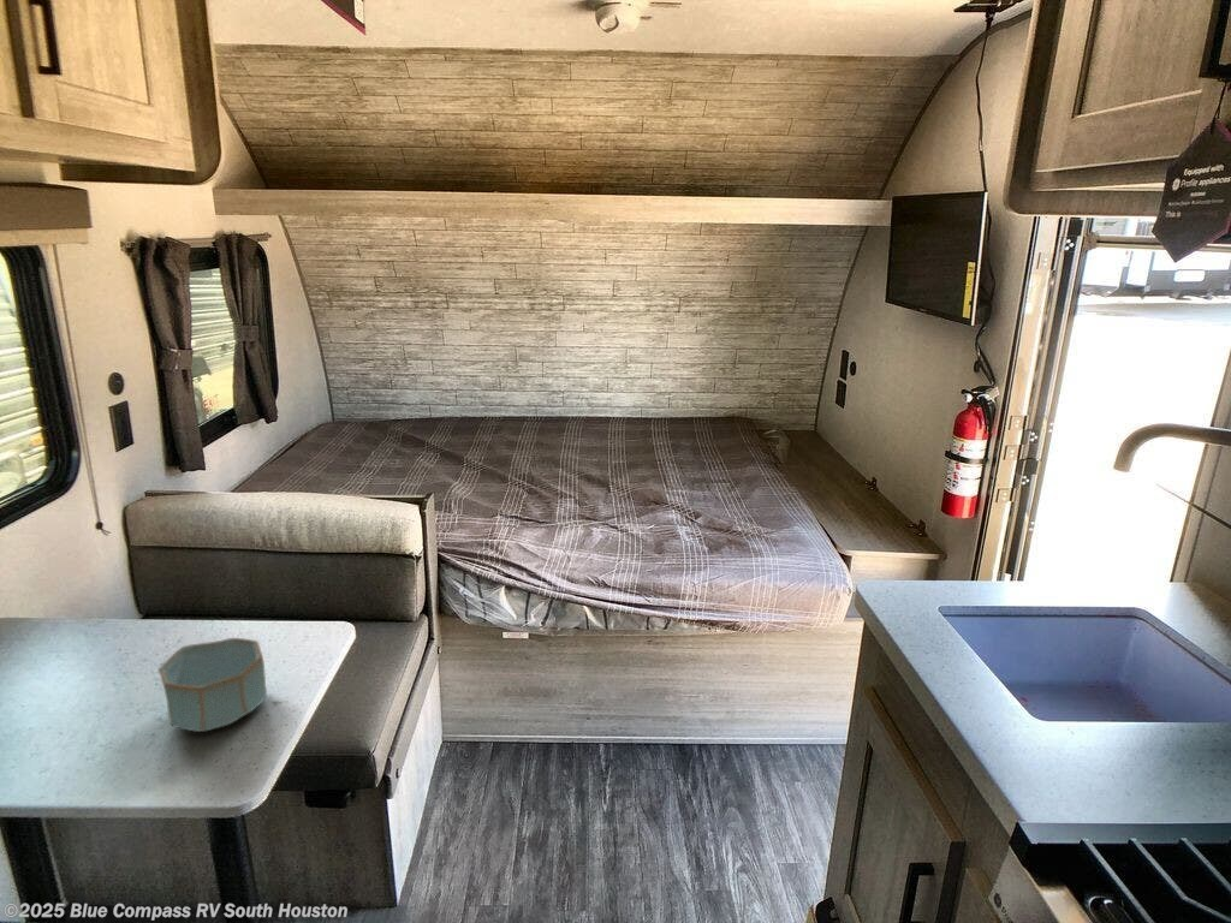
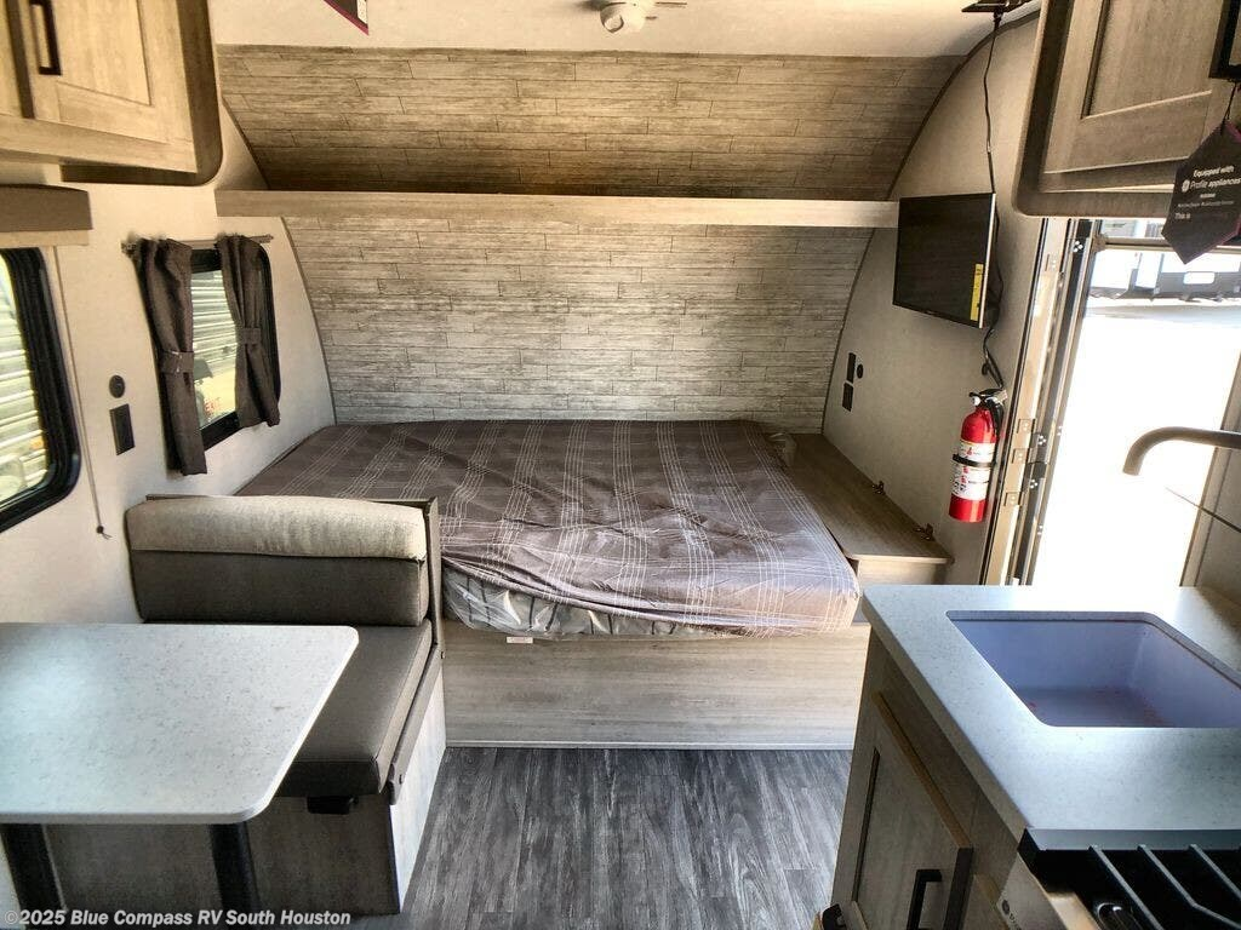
- bowl [156,637,268,733]
